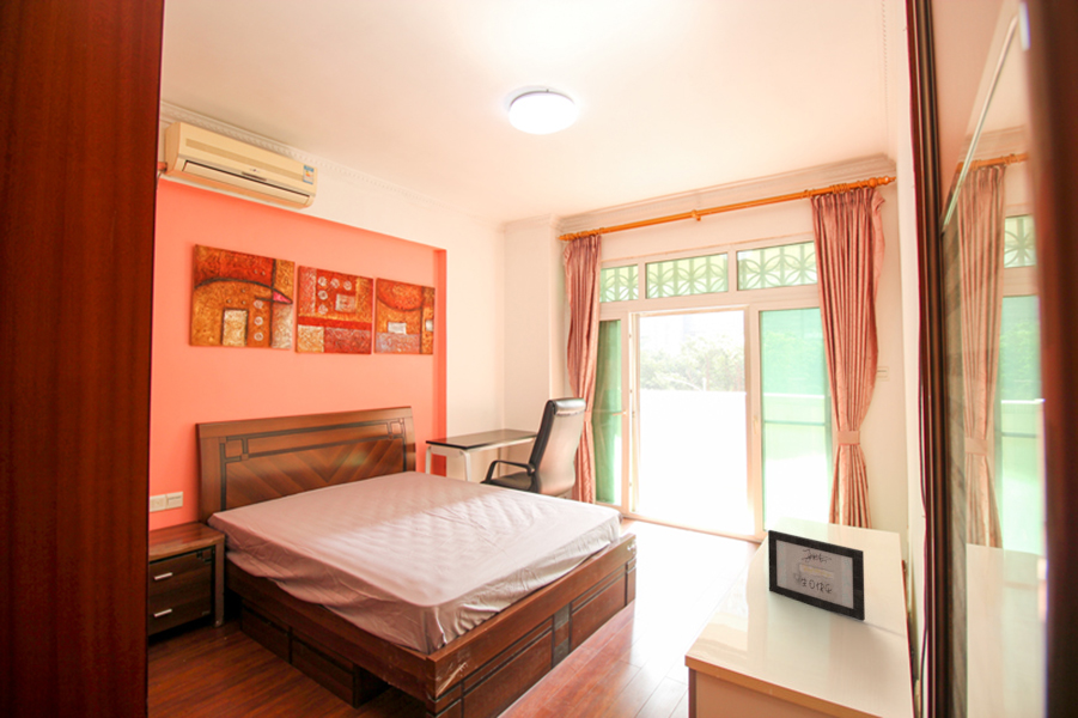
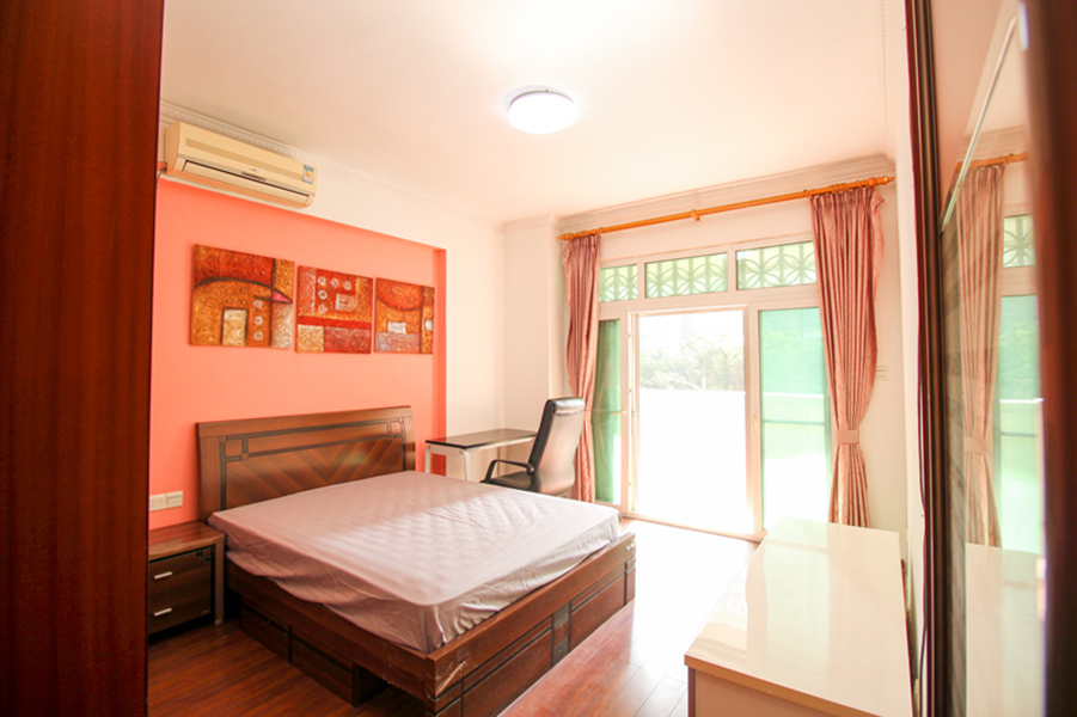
- picture frame [767,529,866,622]
